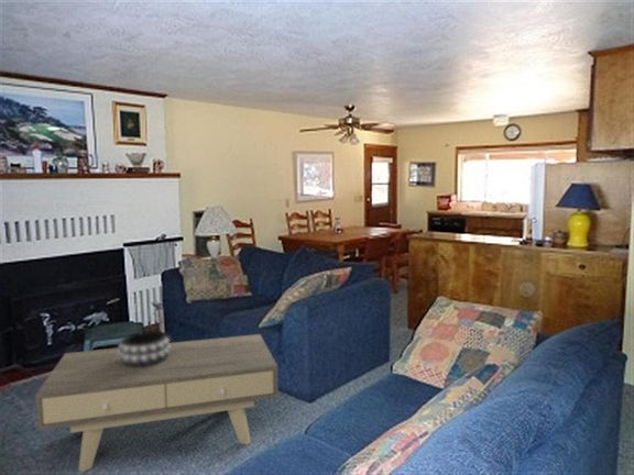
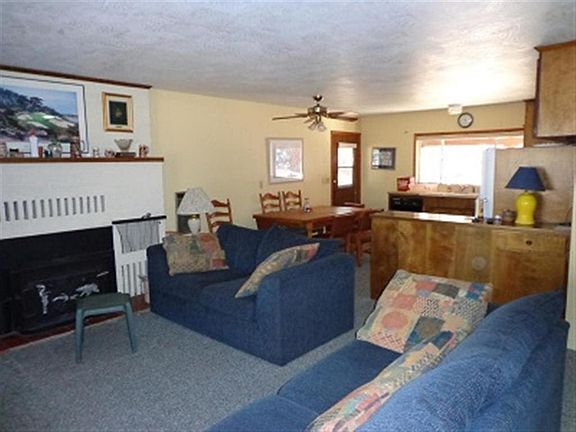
- decorative bowl [117,330,171,367]
- coffee table [34,333,280,473]
